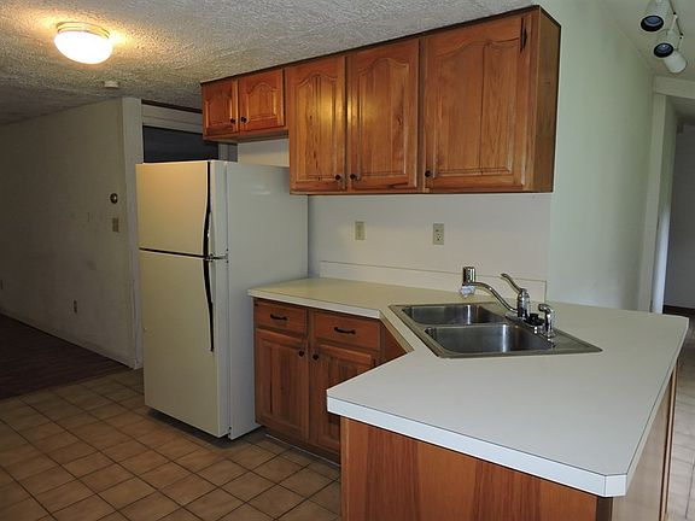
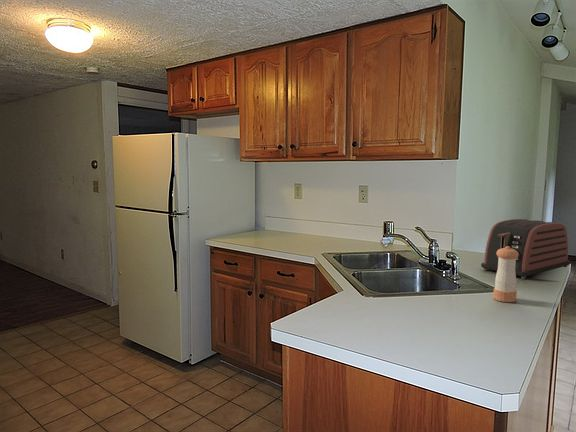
+ toaster [480,218,572,280]
+ pepper shaker [492,246,519,303]
